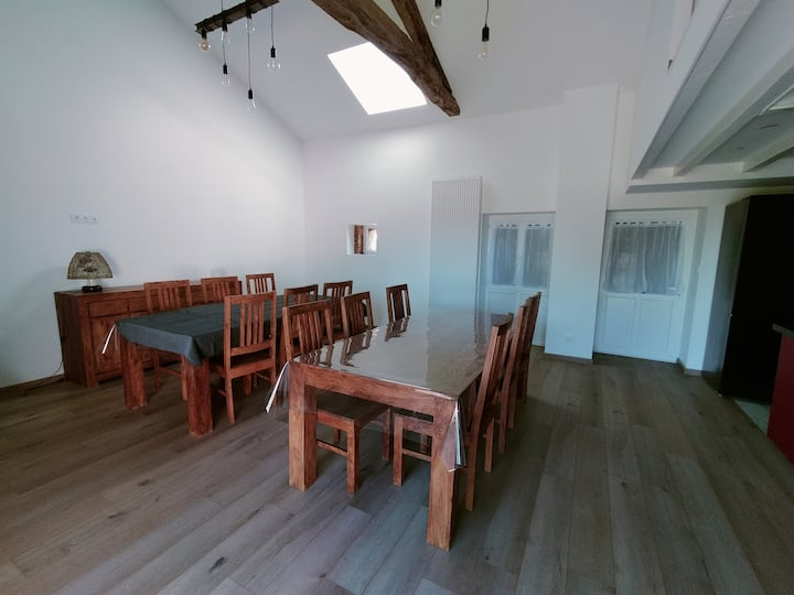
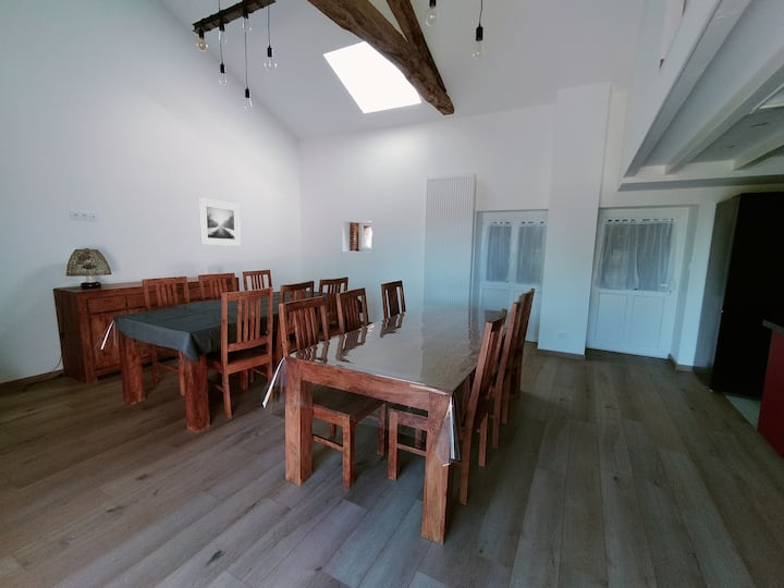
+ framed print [197,197,242,247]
